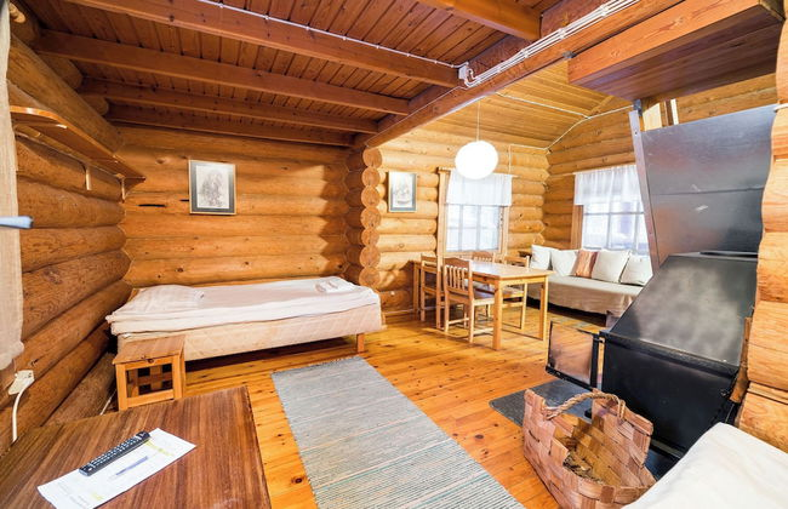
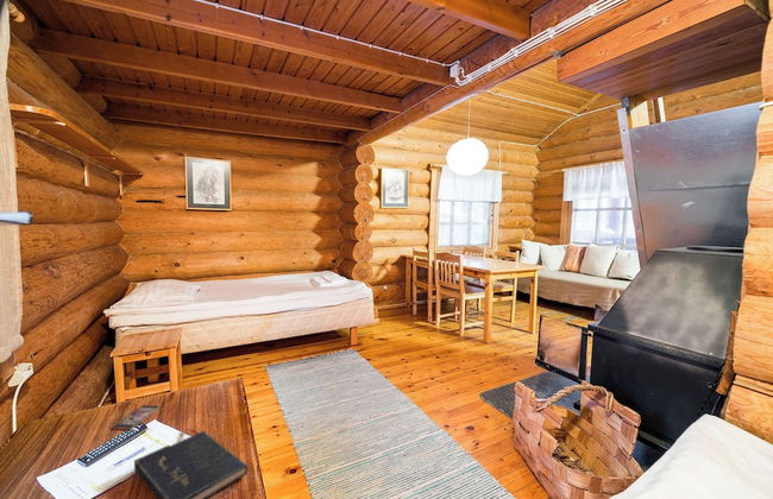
+ book [133,428,249,499]
+ smartphone [112,404,161,430]
